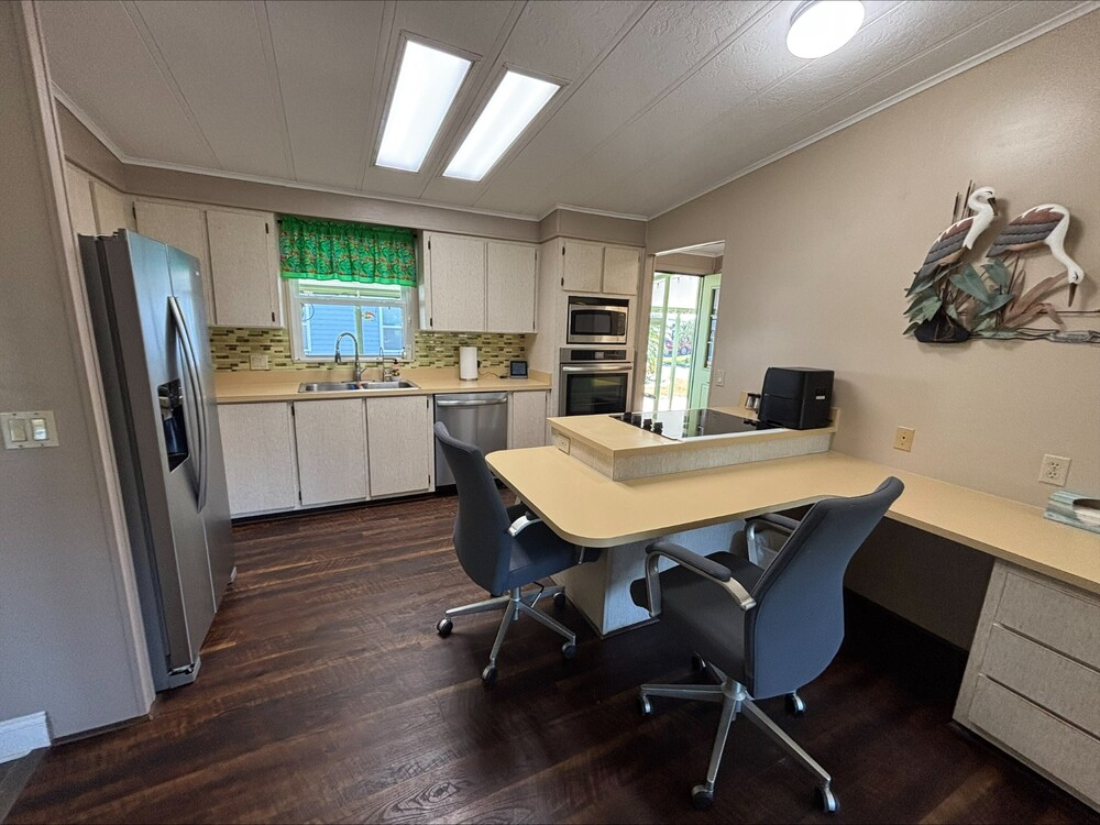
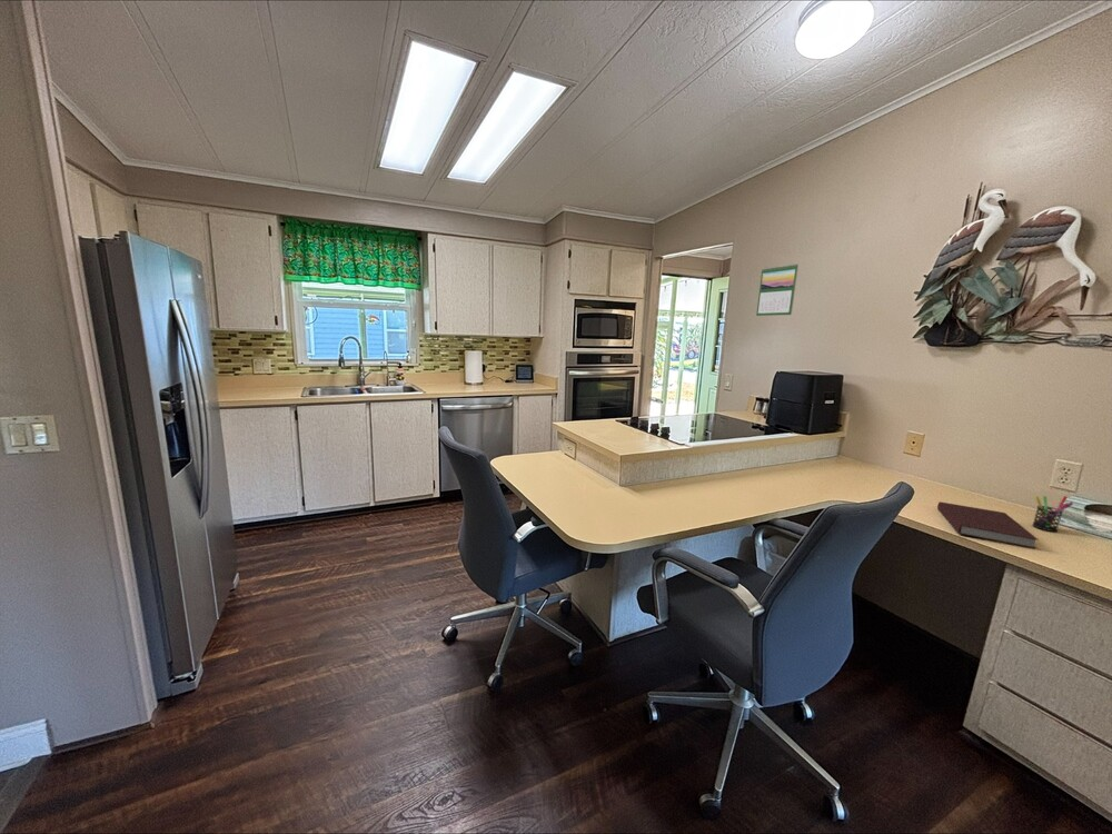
+ pen holder [1031,495,1074,533]
+ notebook [936,500,1039,549]
+ calendar [755,262,800,317]
